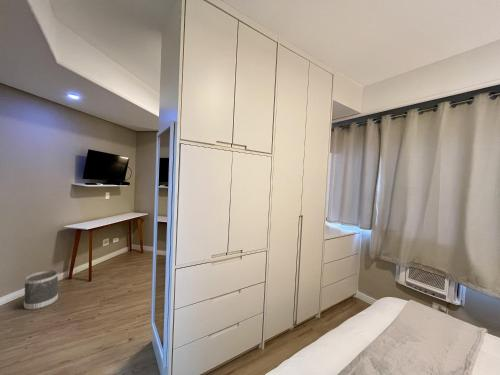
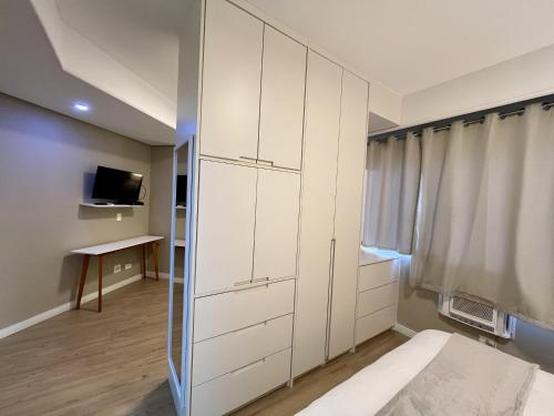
- wastebasket [23,269,59,311]
